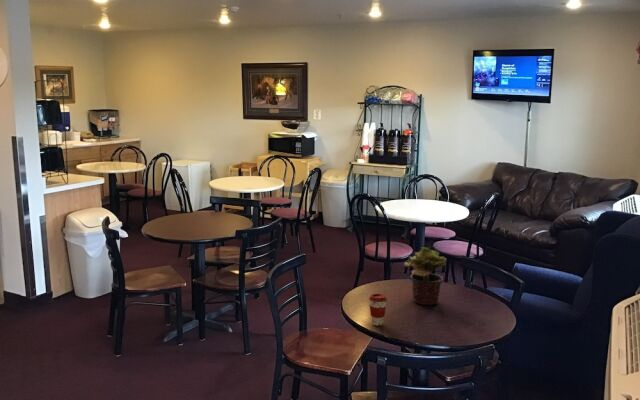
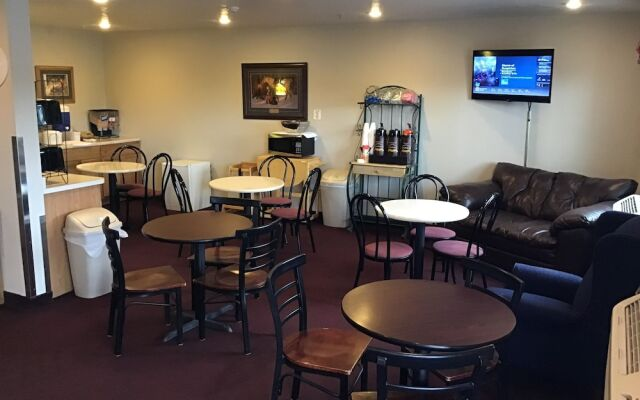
- coffee cup [368,293,388,327]
- potted plant [403,246,447,306]
